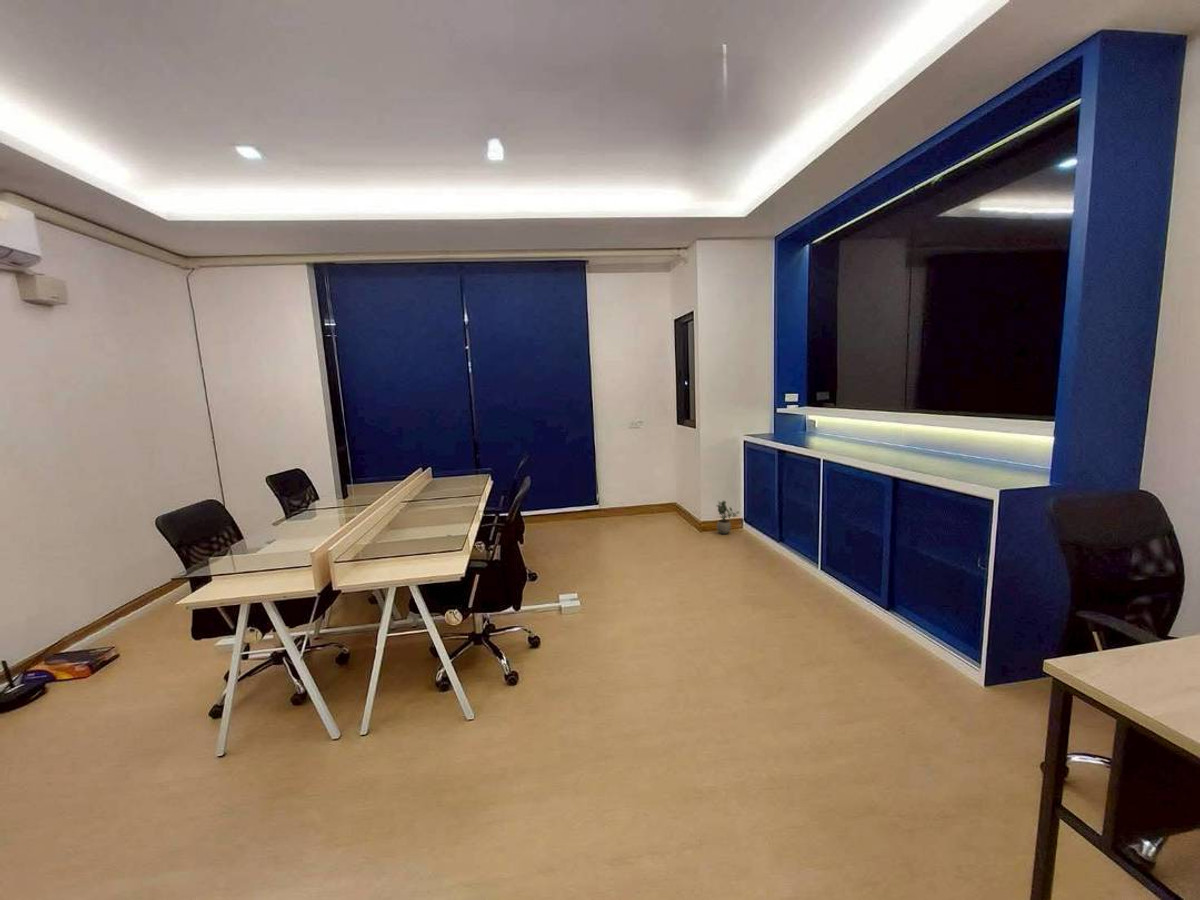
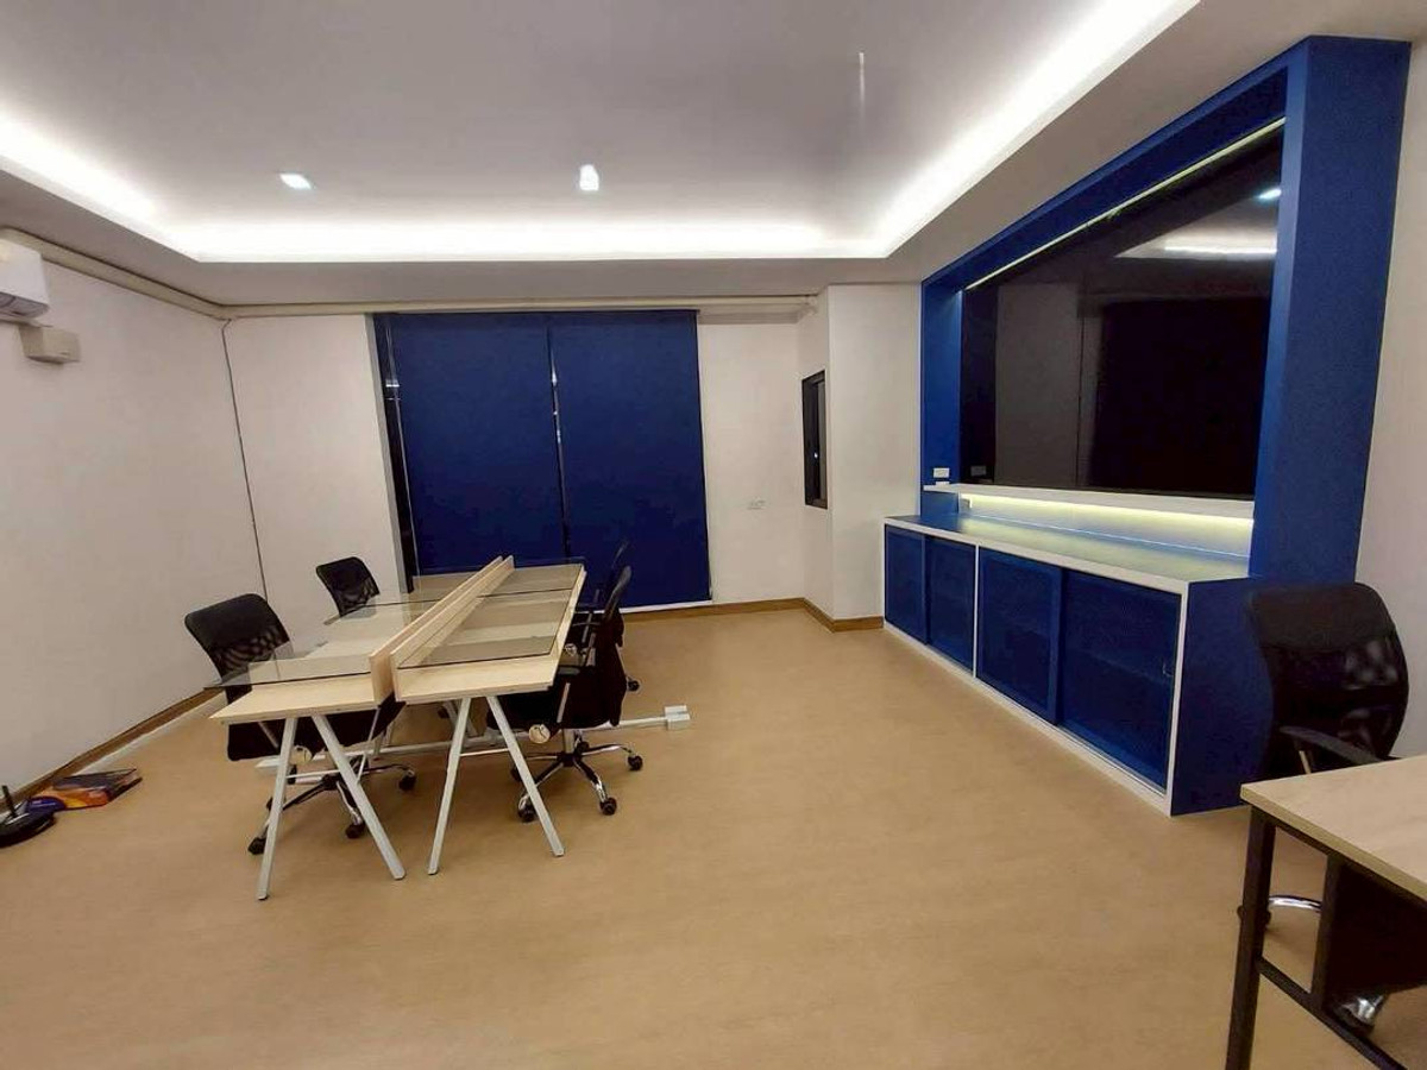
- potted plant [715,500,740,535]
